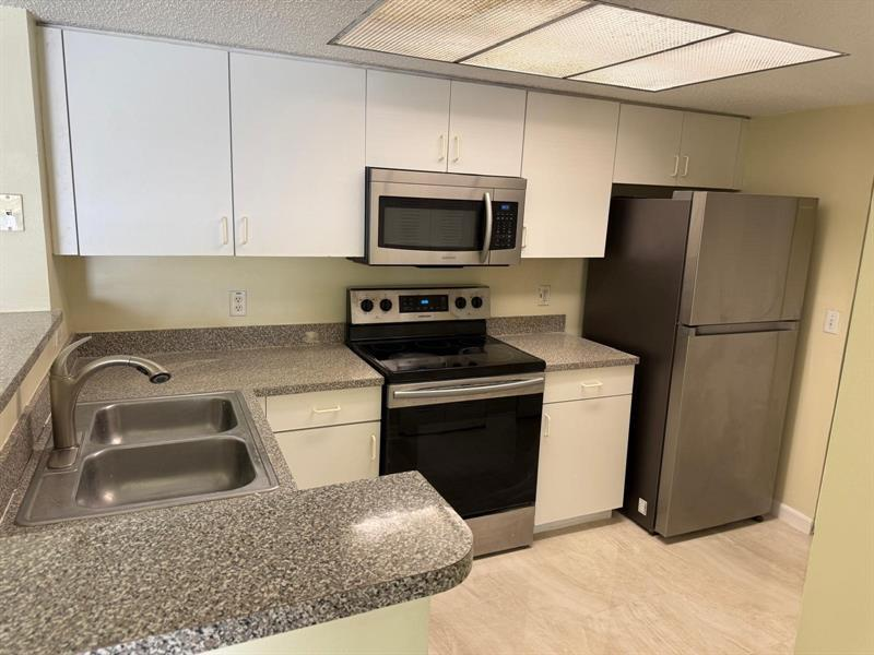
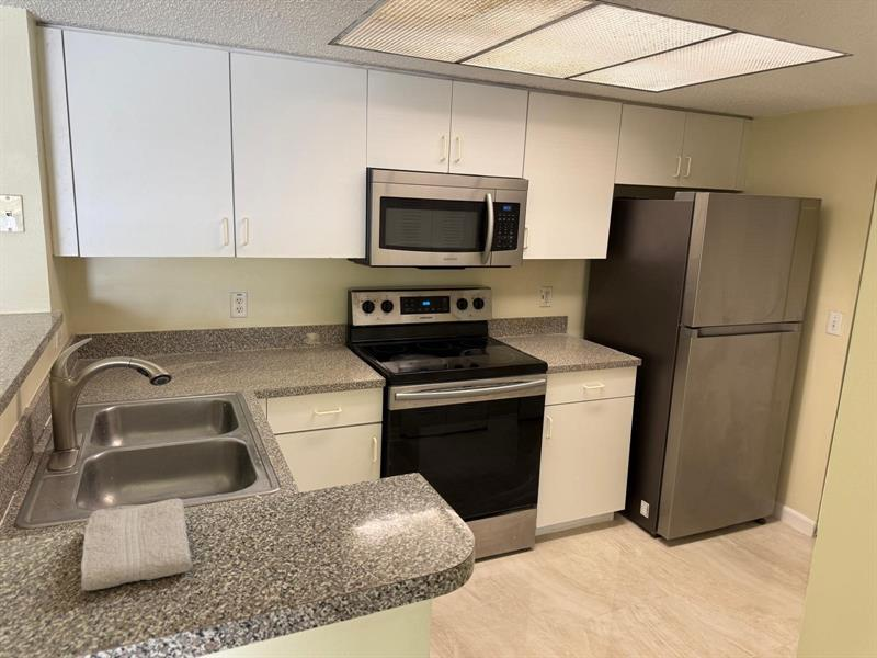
+ washcloth [80,498,194,592]
